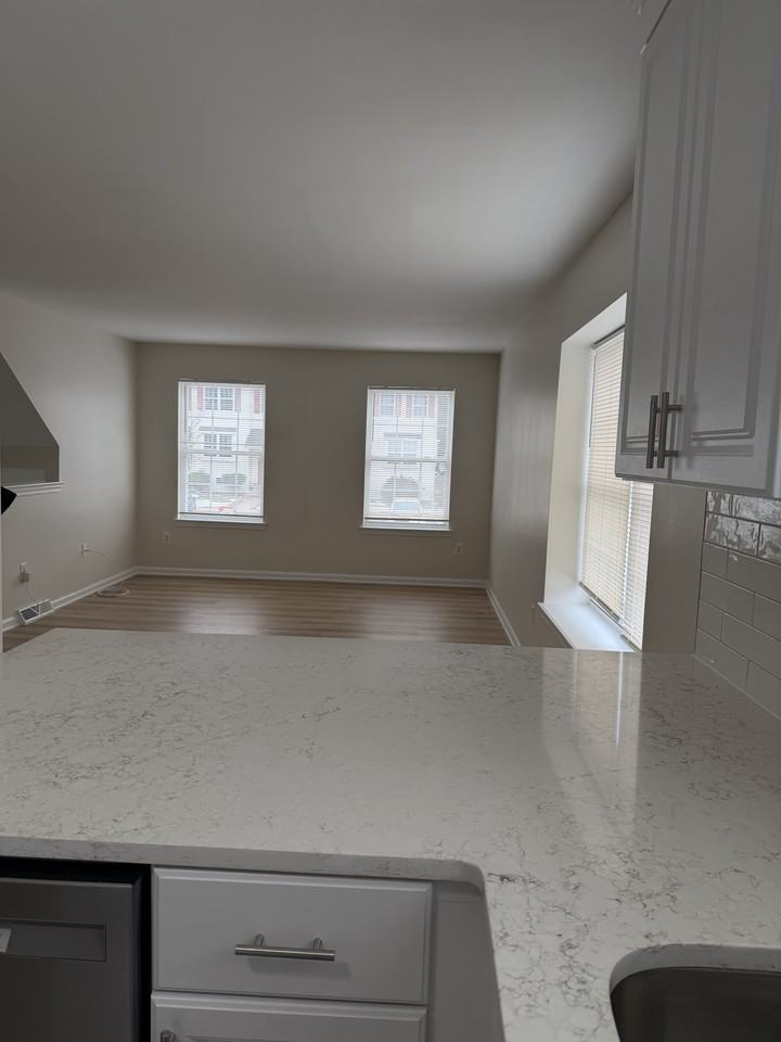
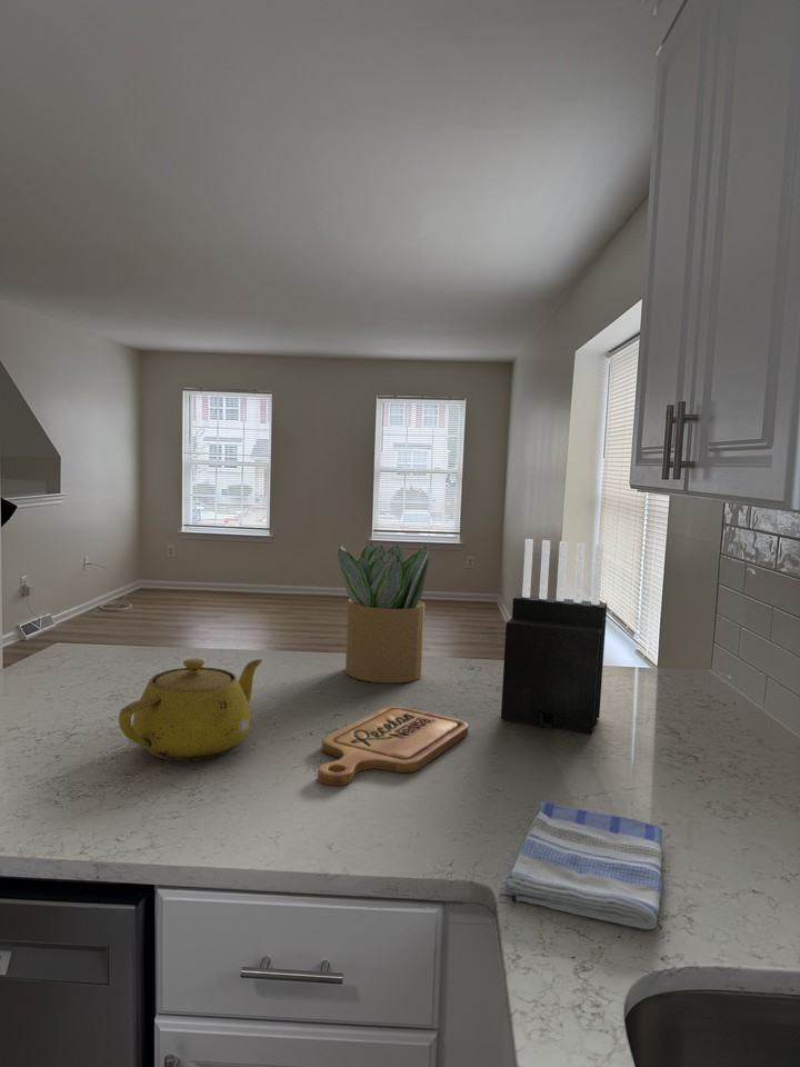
+ teapot [118,658,263,762]
+ potted plant [337,542,431,684]
+ cutting board [317,706,469,787]
+ dish towel [499,800,663,930]
+ knife block [500,538,608,735]
